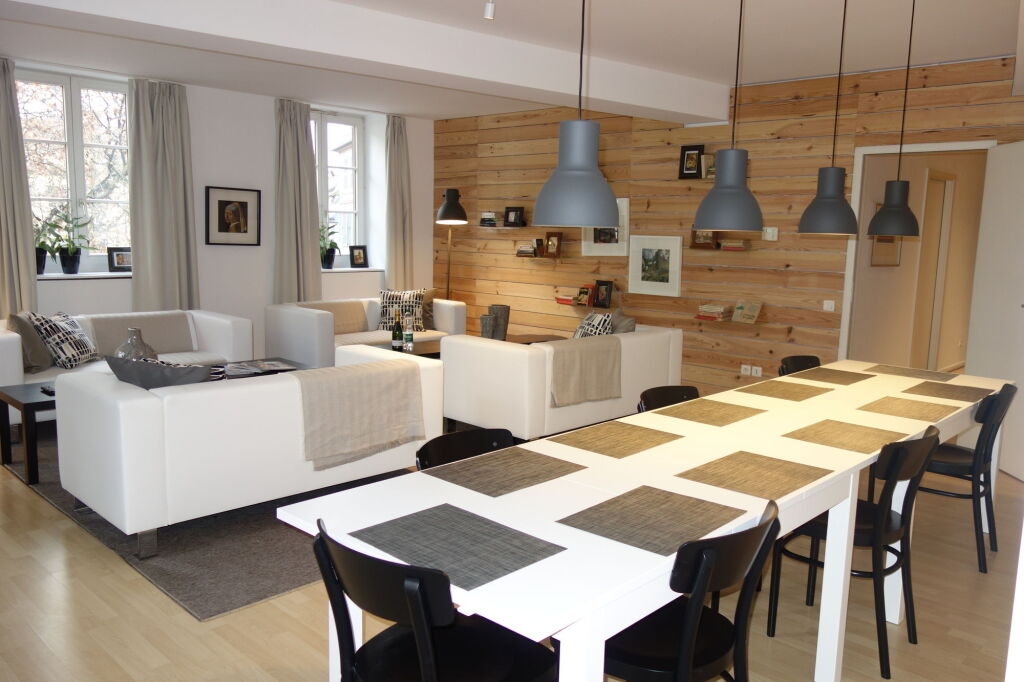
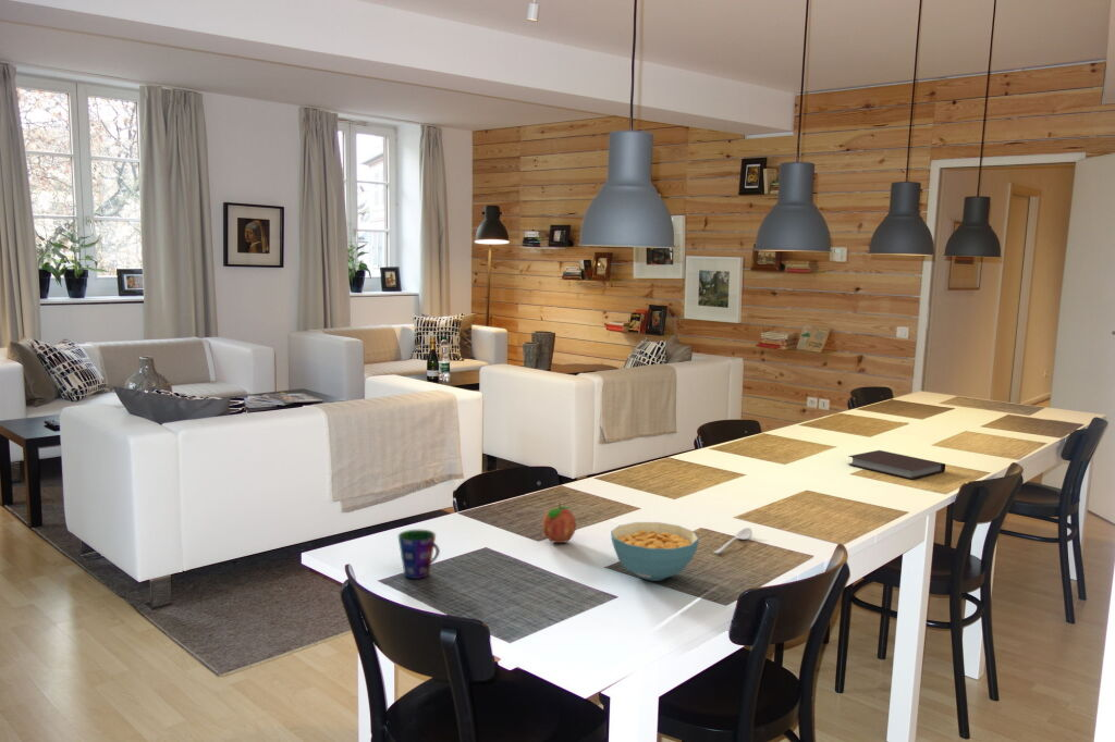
+ cereal bowl [610,521,700,582]
+ fruit [541,502,577,544]
+ cup [396,529,441,580]
+ spoon [712,527,753,555]
+ notebook [847,449,946,481]
